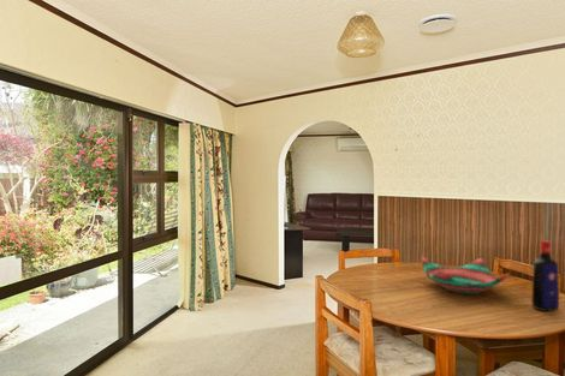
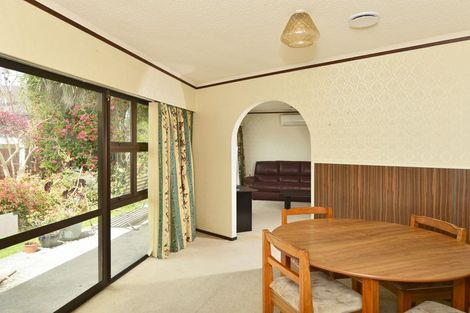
- liquor bottle [530,239,560,312]
- decorative bowl [421,256,510,296]
